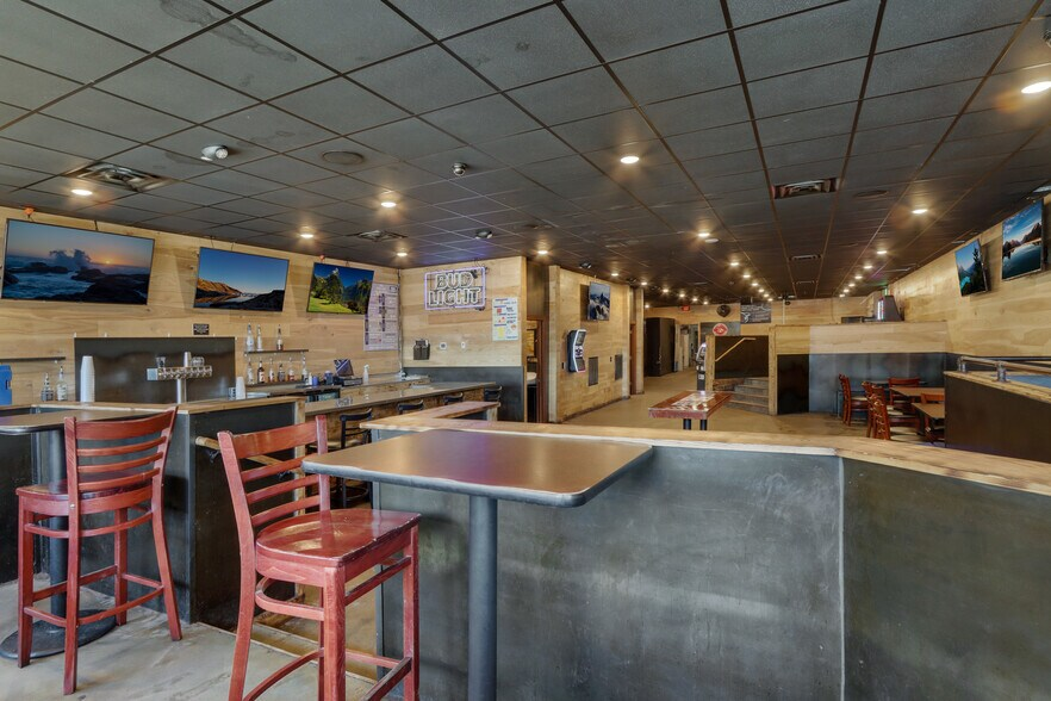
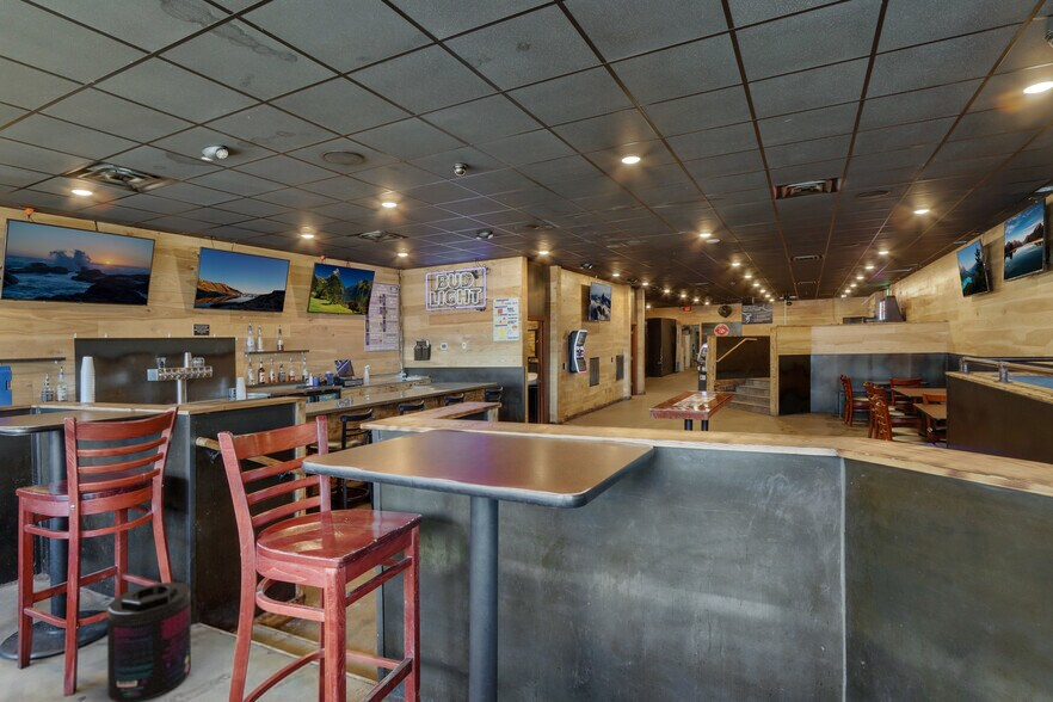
+ supplement container [106,581,192,702]
